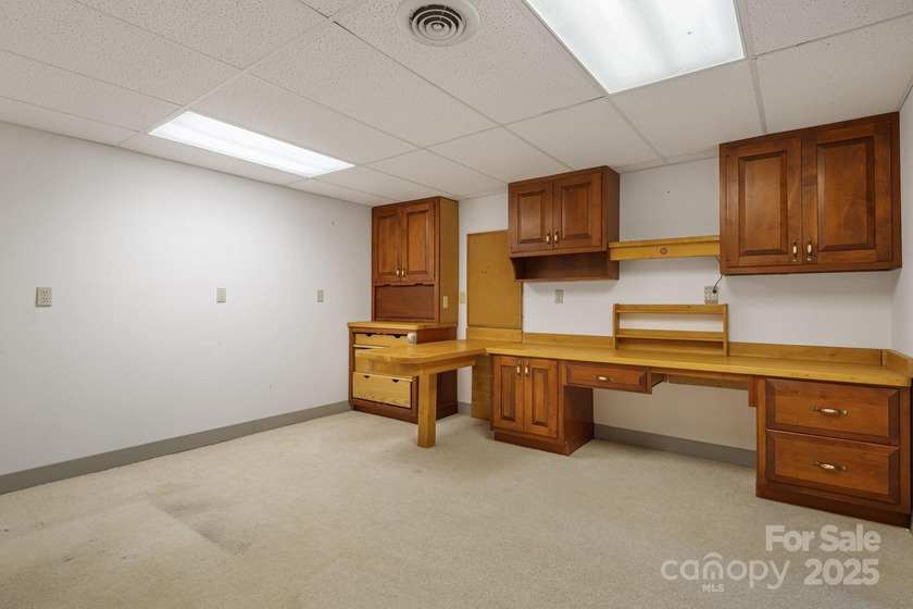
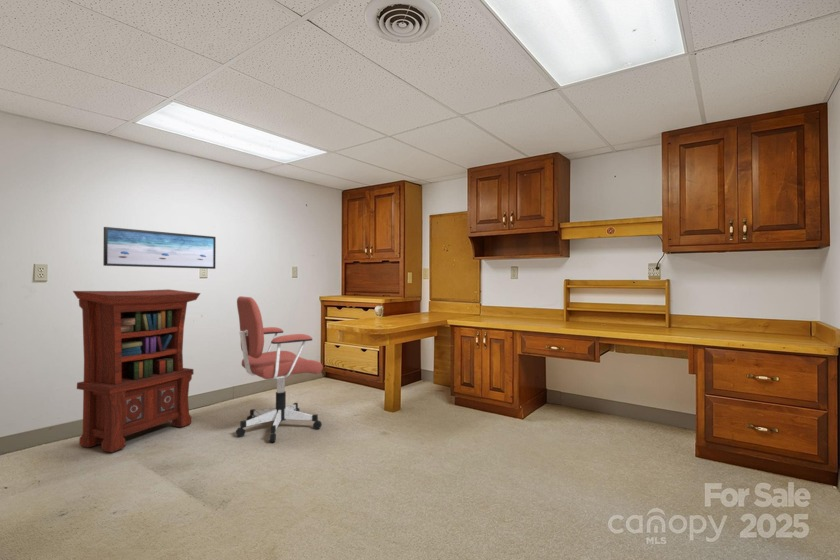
+ wall art [102,226,217,270]
+ office chair [235,295,324,443]
+ lectern [72,288,202,454]
